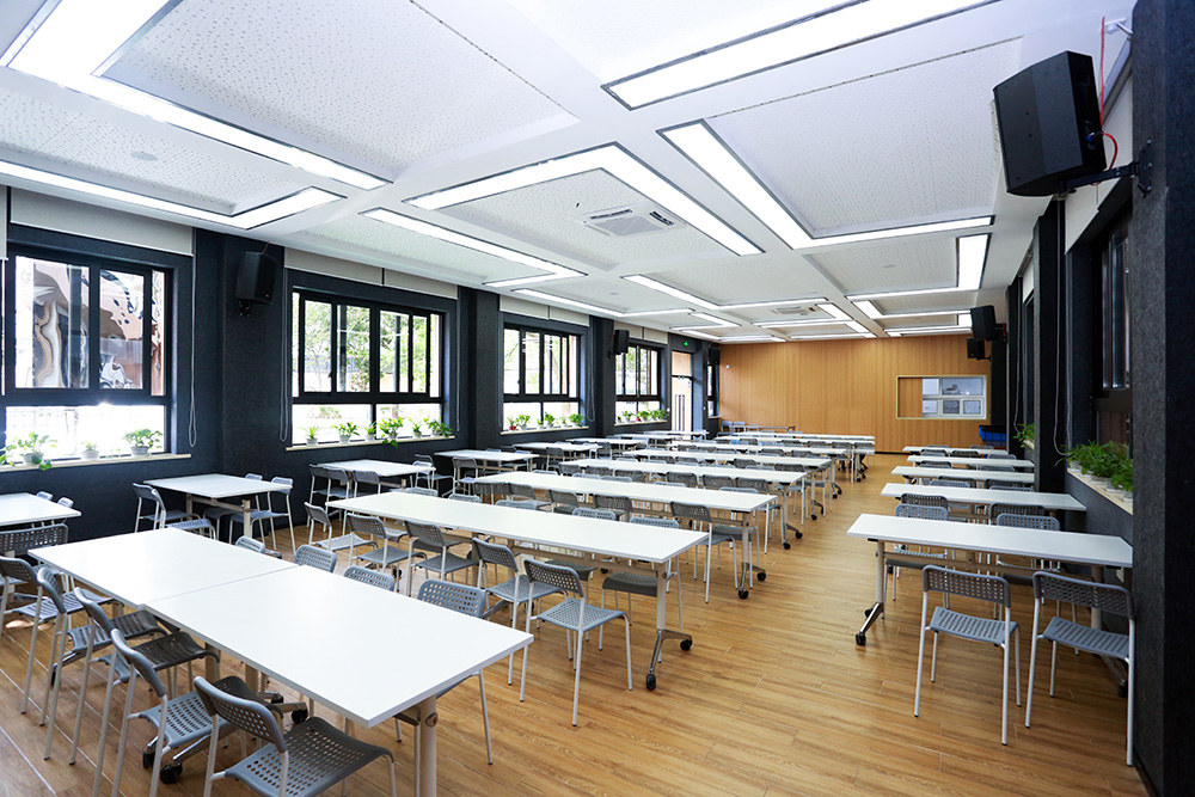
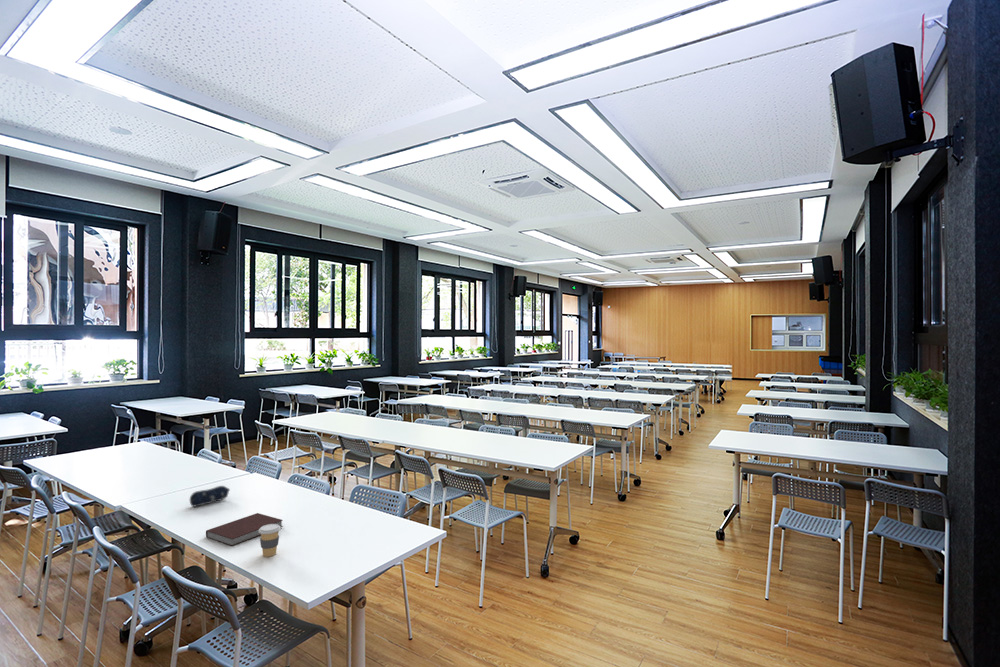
+ pencil case [189,485,231,507]
+ coffee cup [259,524,282,558]
+ notebook [205,512,284,547]
